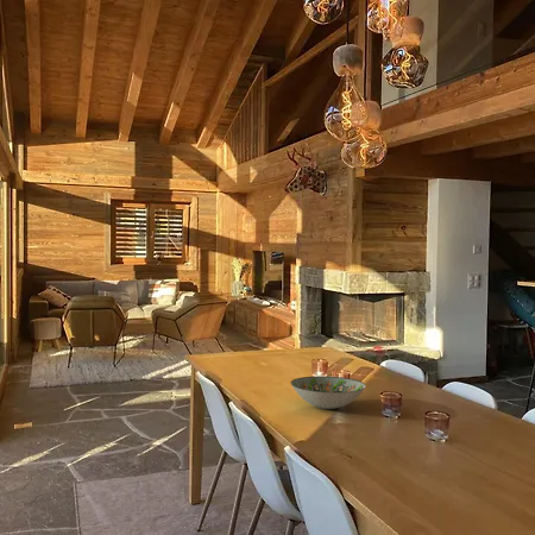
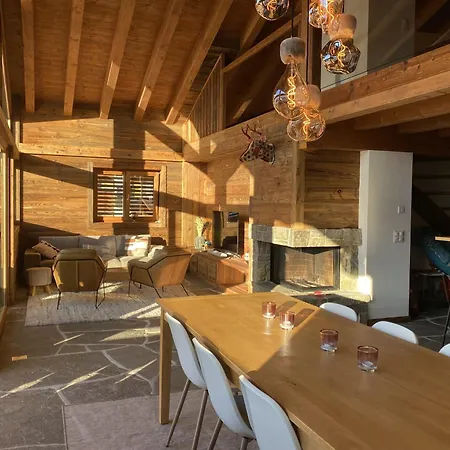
- decorative bowl [290,374,367,410]
